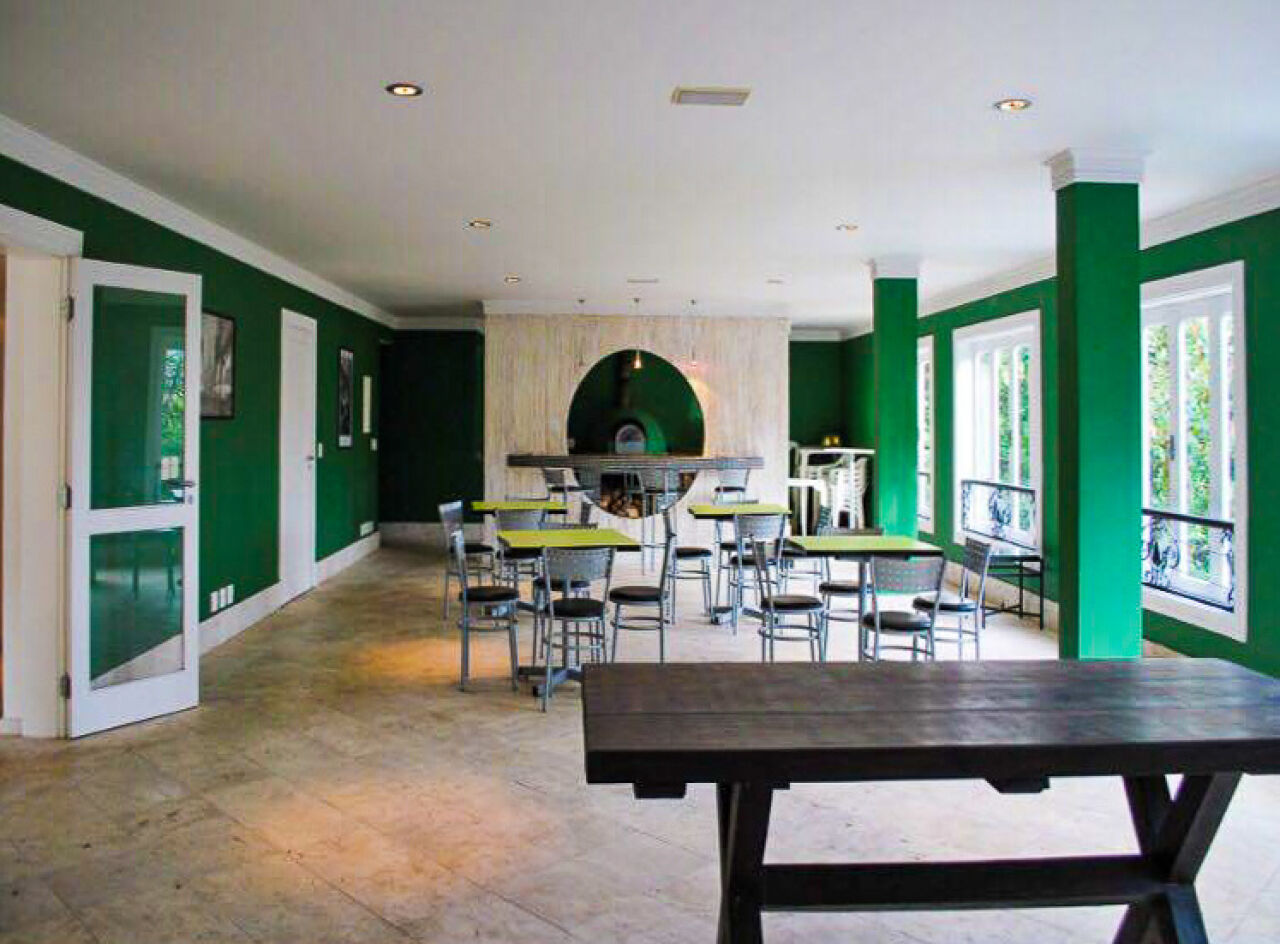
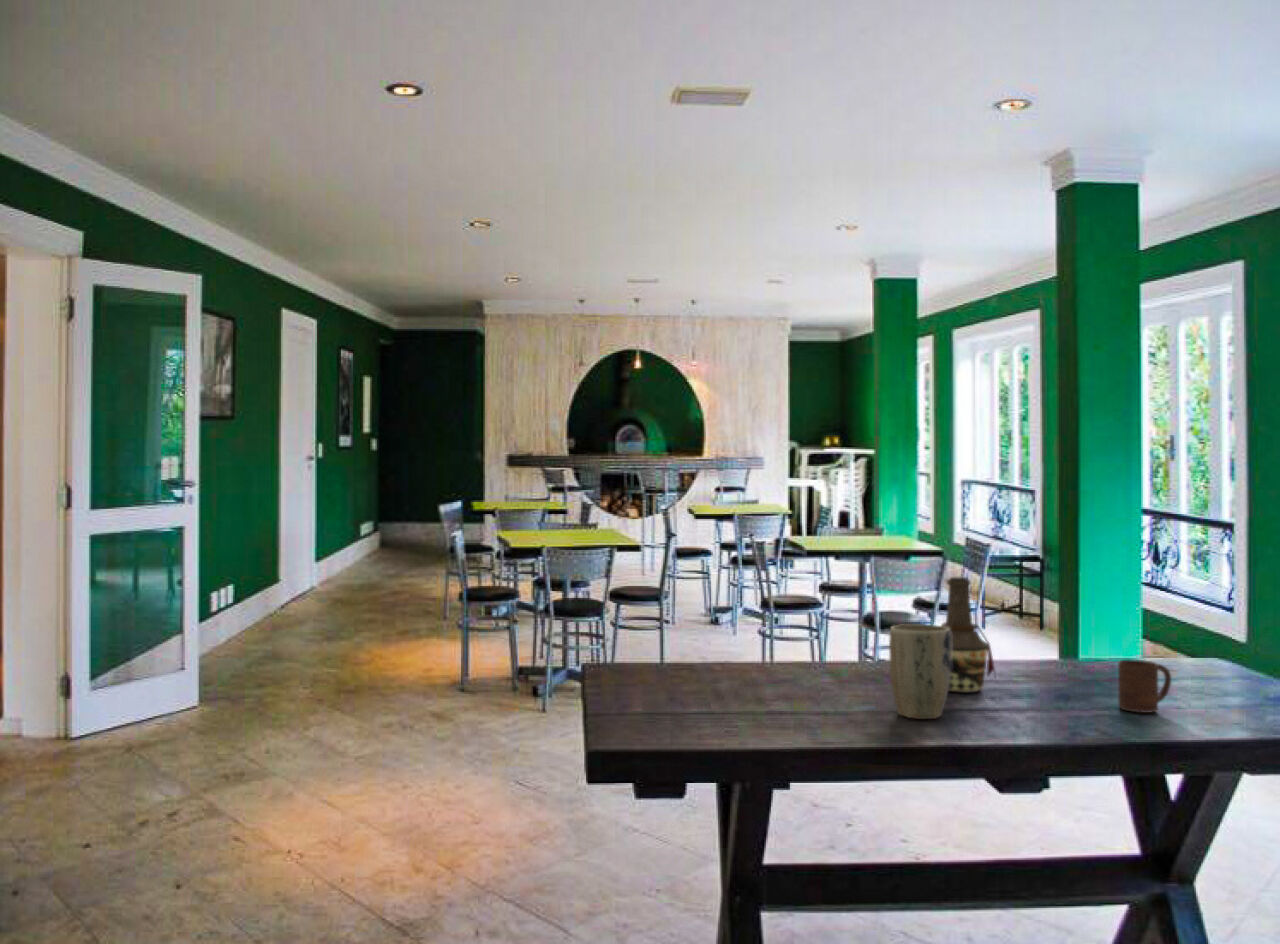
+ bottle [940,576,997,694]
+ cup [1117,659,1172,714]
+ plant pot [888,623,951,720]
